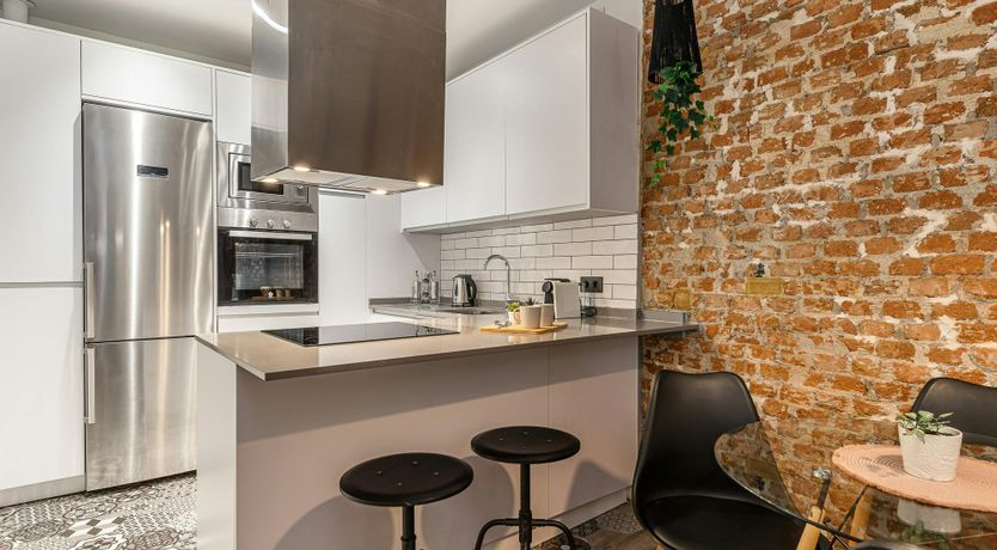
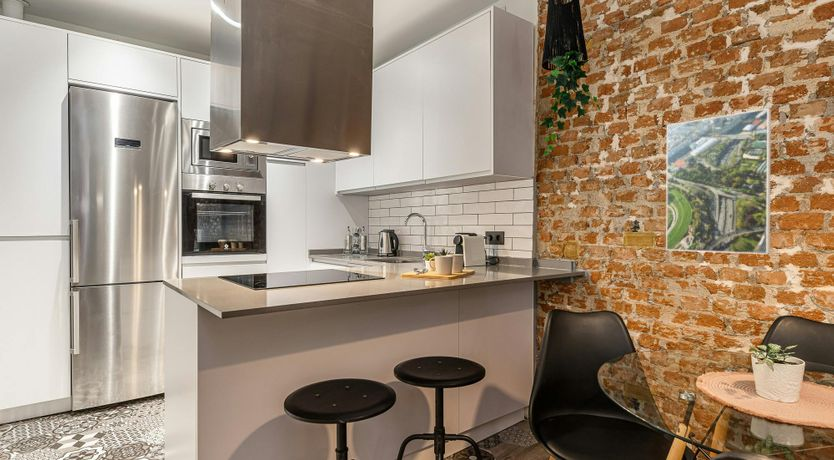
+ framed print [665,107,772,255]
